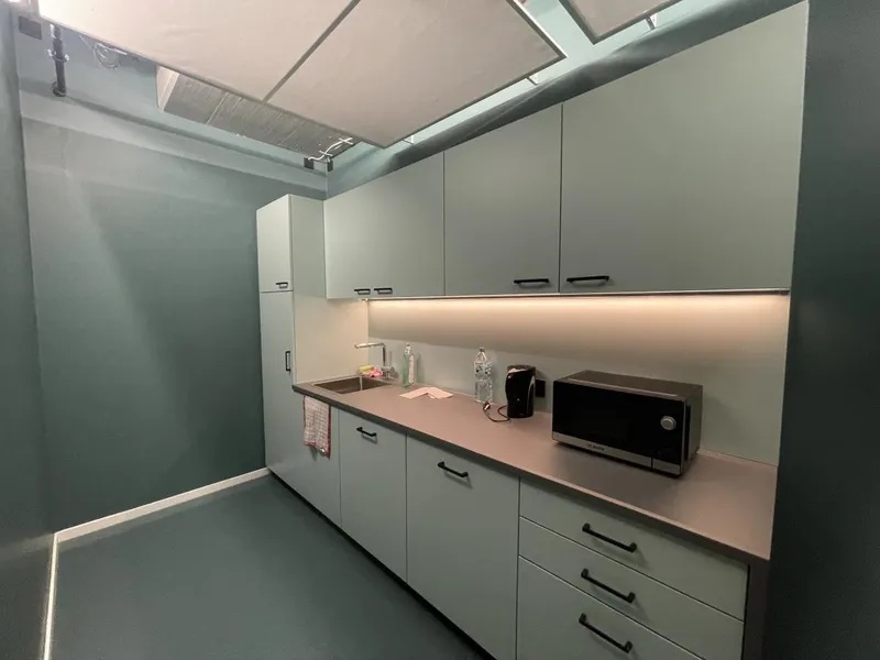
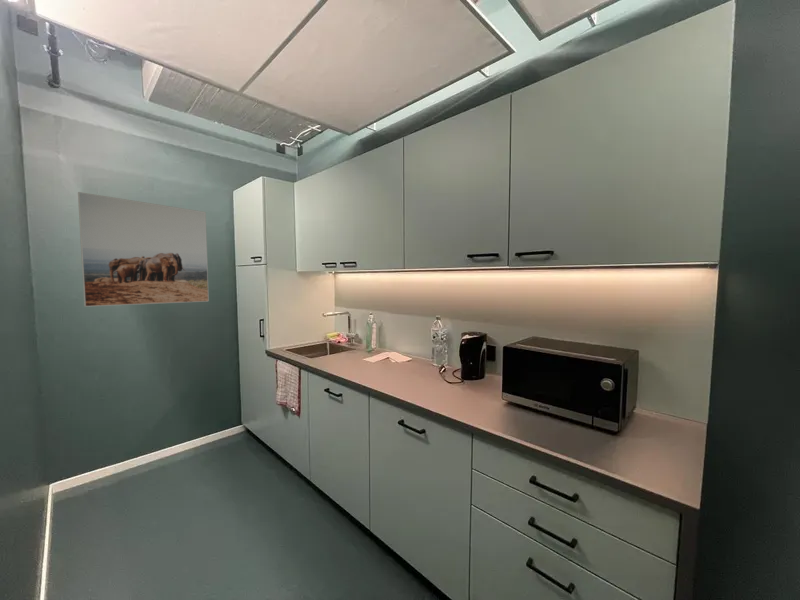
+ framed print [77,191,210,308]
